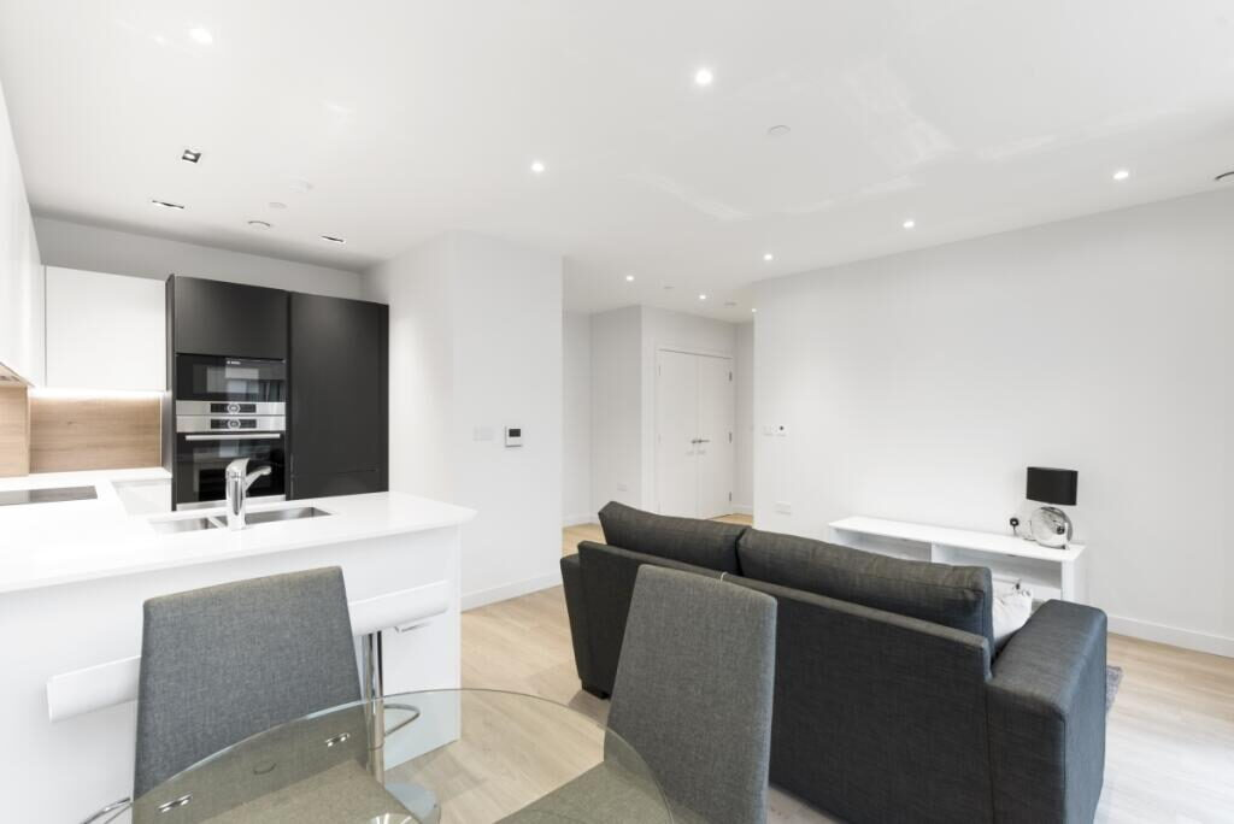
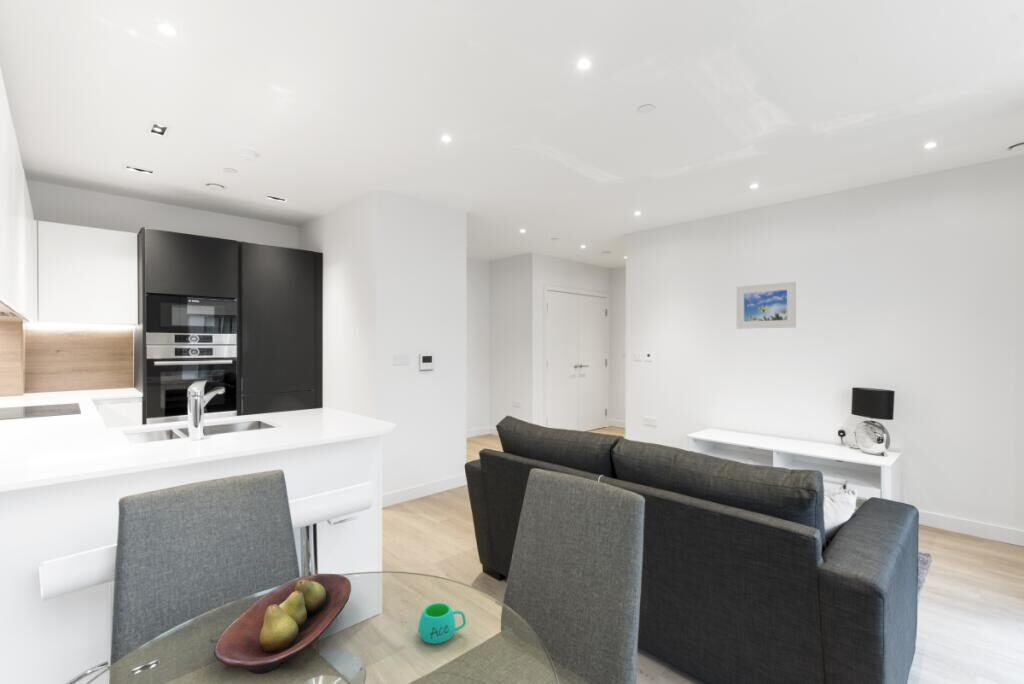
+ fruit bowl [213,573,352,675]
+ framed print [736,281,797,330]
+ mug [417,602,467,645]
